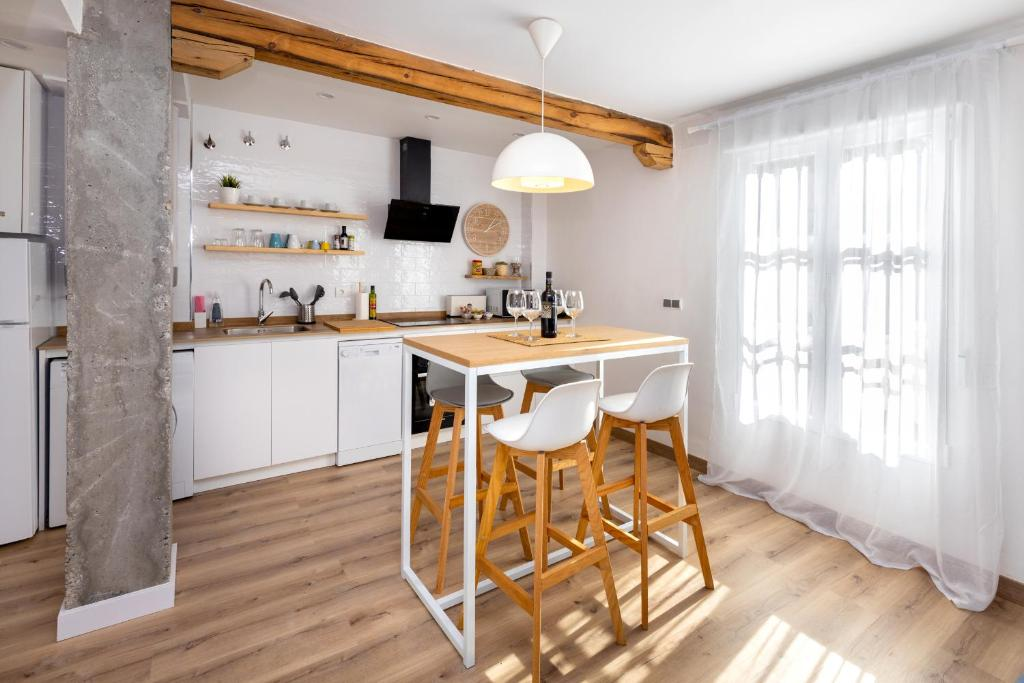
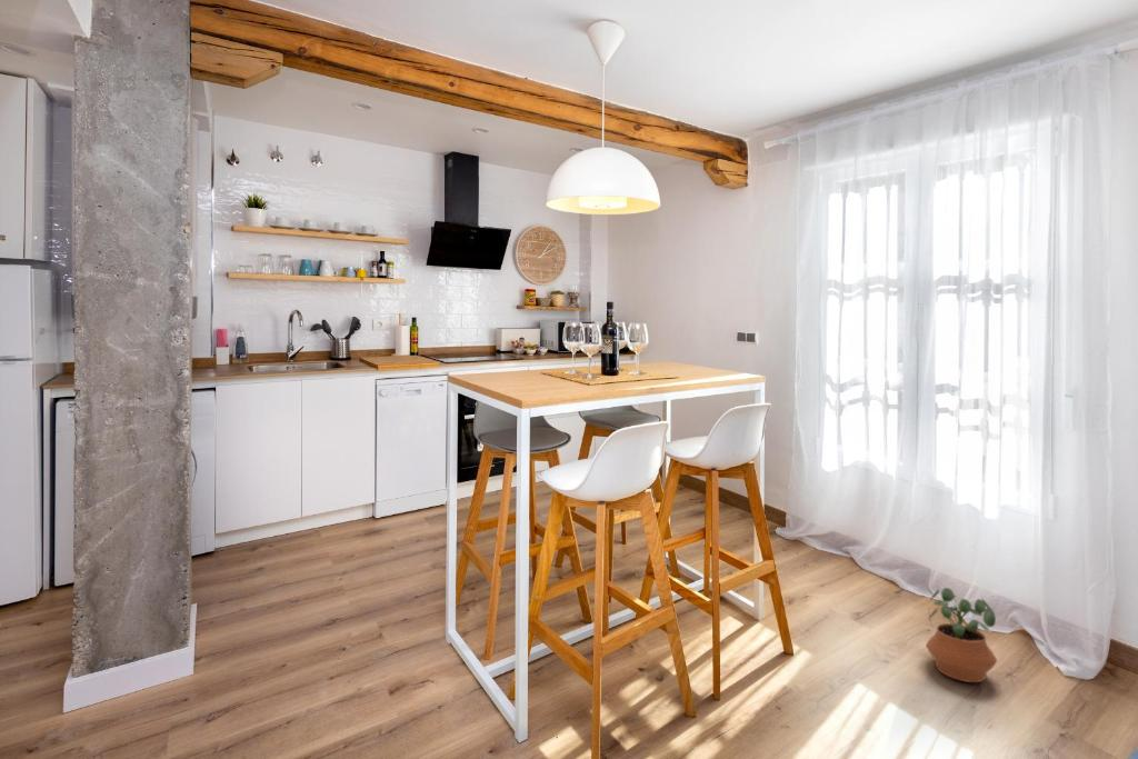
+ potted plant [925,587,998,683]
